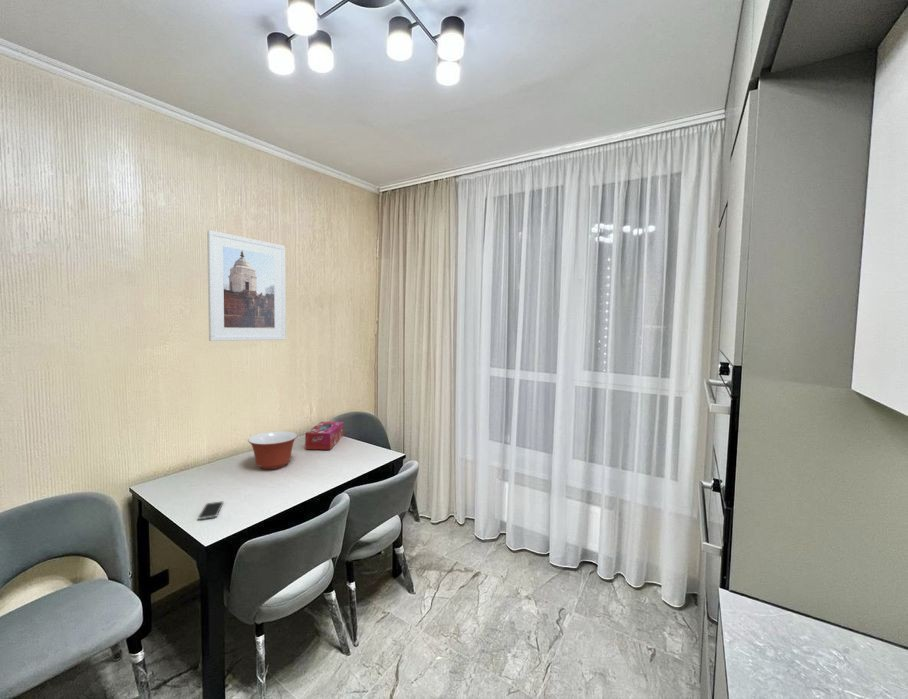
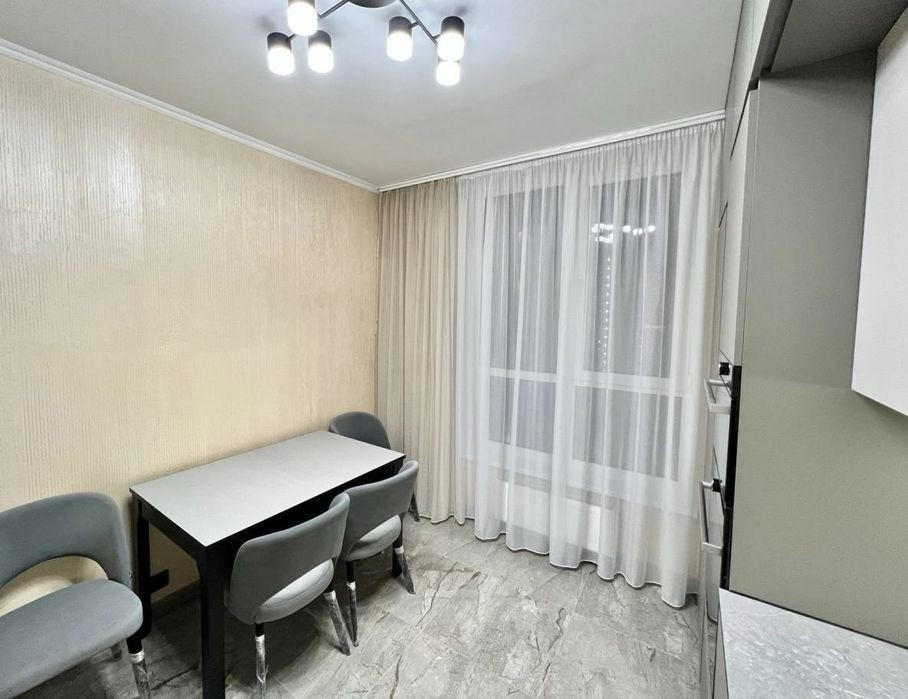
- mixing bowl [247,430,298,470]
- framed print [206,229,287,342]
- tissue box [304,421,344,450]
- smartphone [197,500,225,520]
